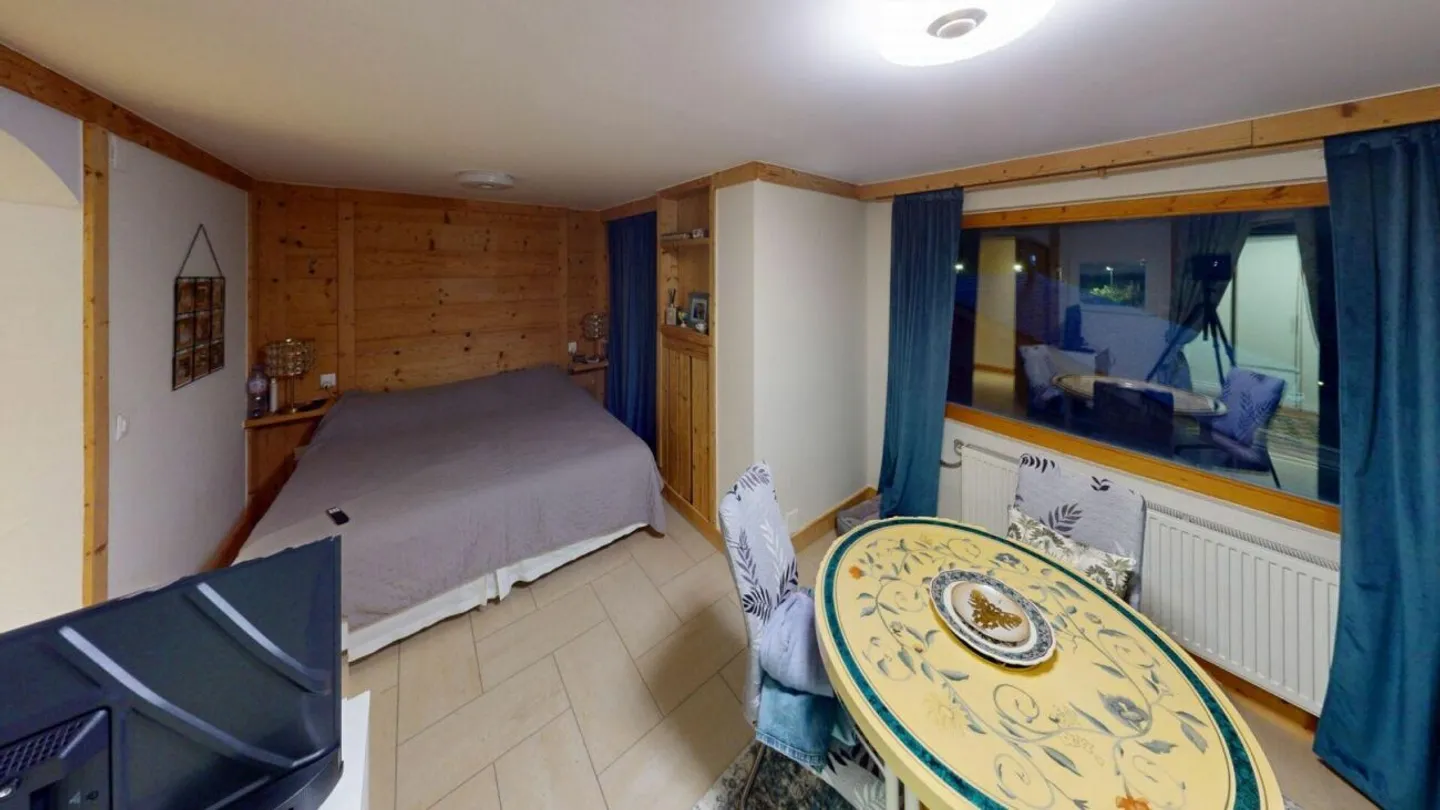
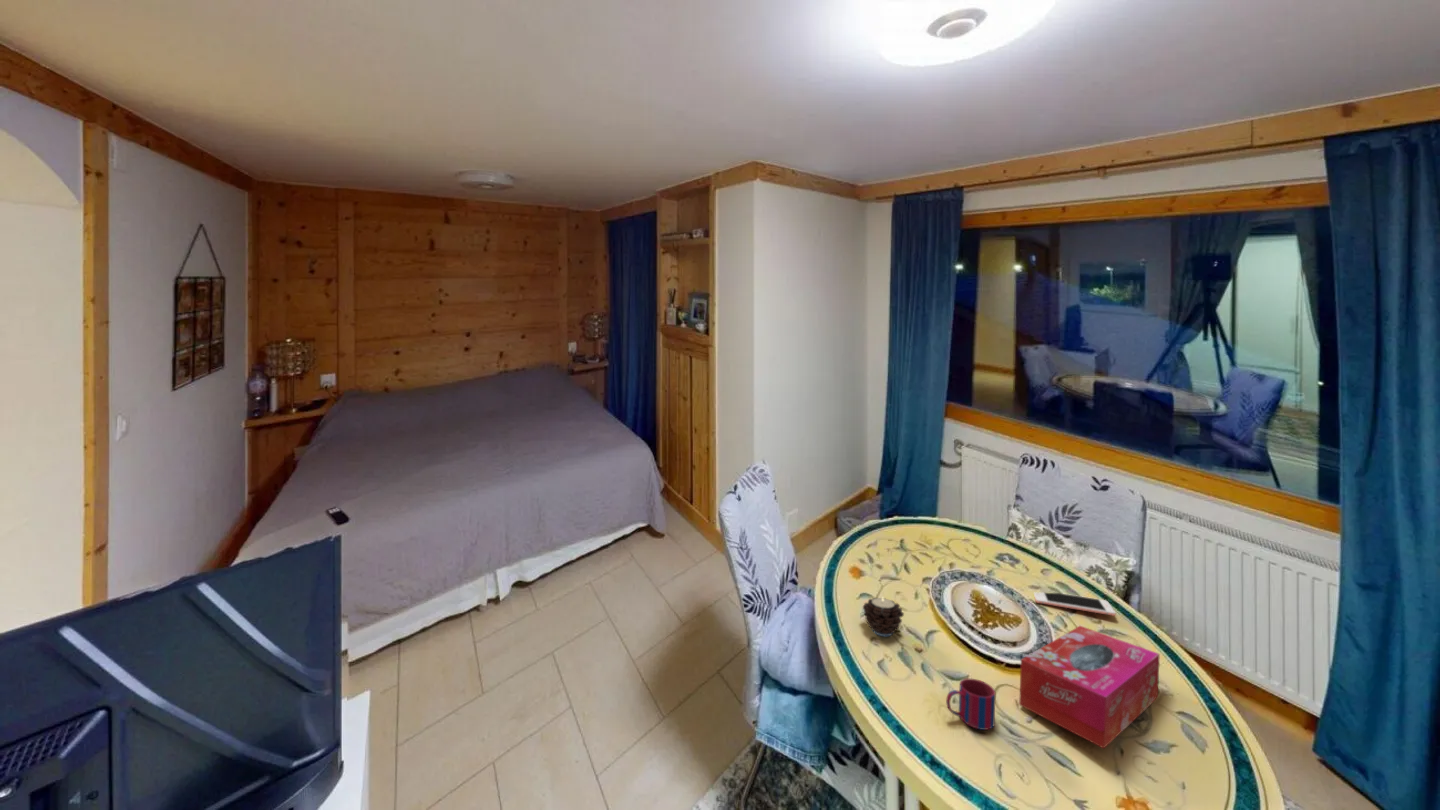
+ mug [945,678,996,731]
+ tissue box [1018,625,1161,750]
+ cell phone [1033,592,1117,617]
+ candle [862,597,905,637]
